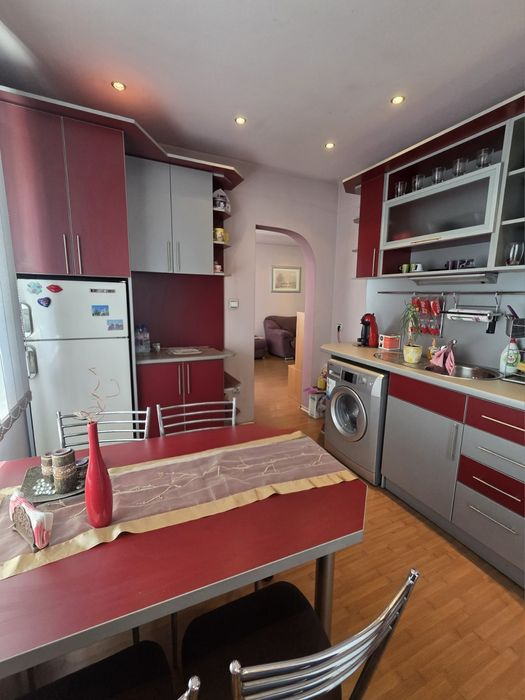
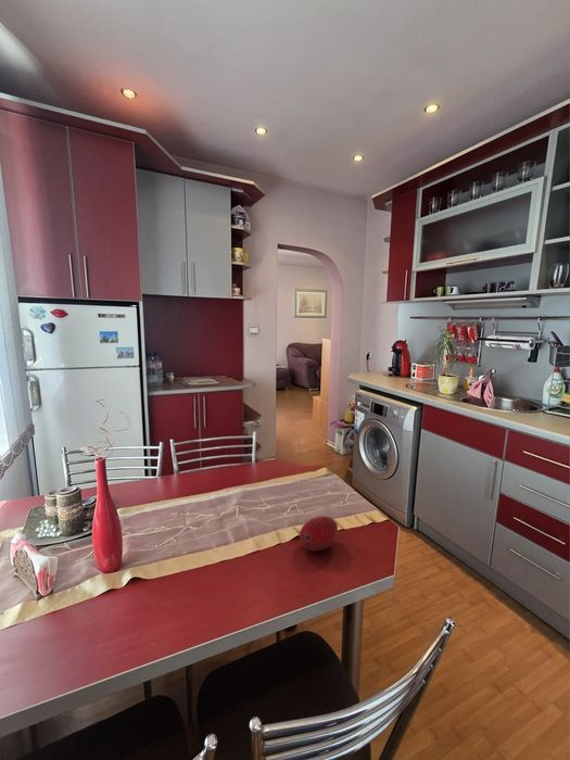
+ fruit [299,515,339,553]
